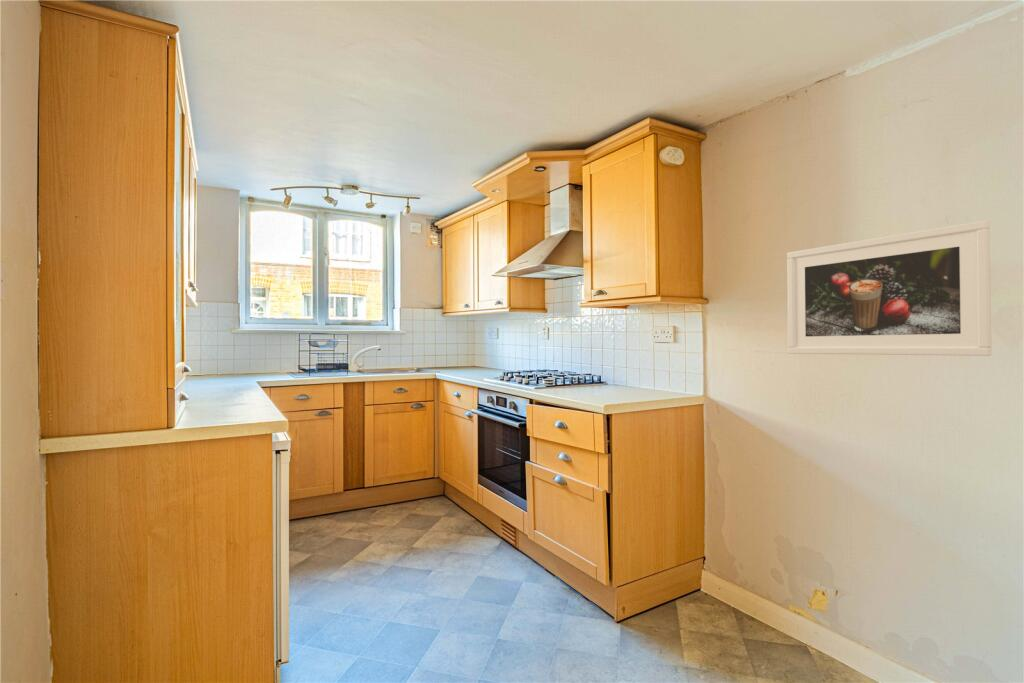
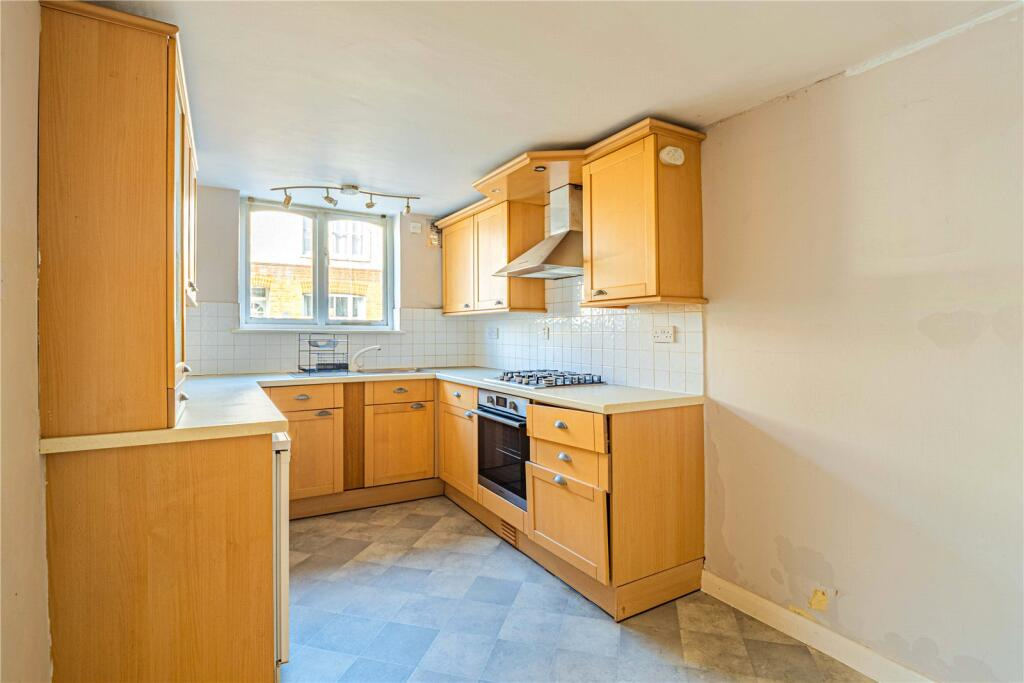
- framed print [786,219,993,357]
